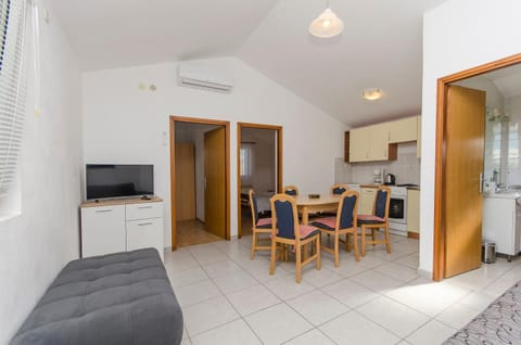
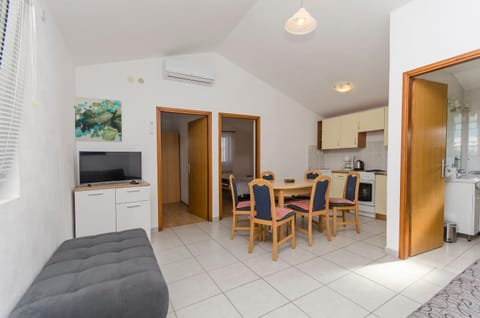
+ wall art [73,95,123,143]
